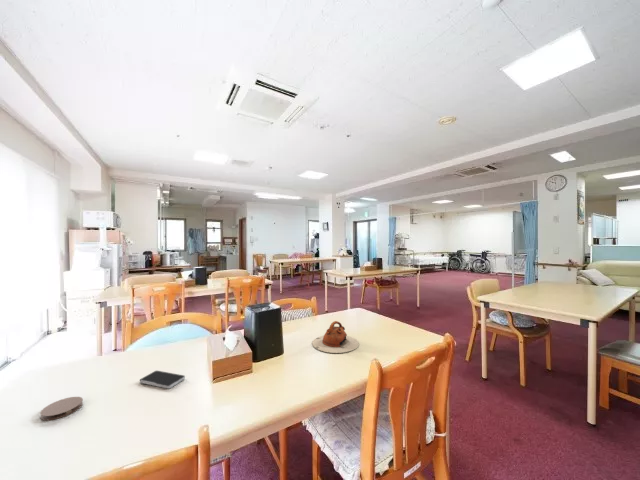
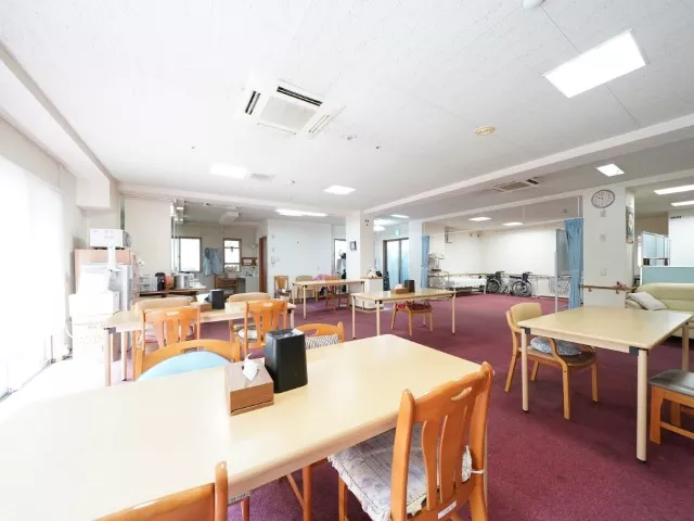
- coaster [39,396,84,421]
- smartphone [139,370,186,390]
- teapot [311,320,360,354]
